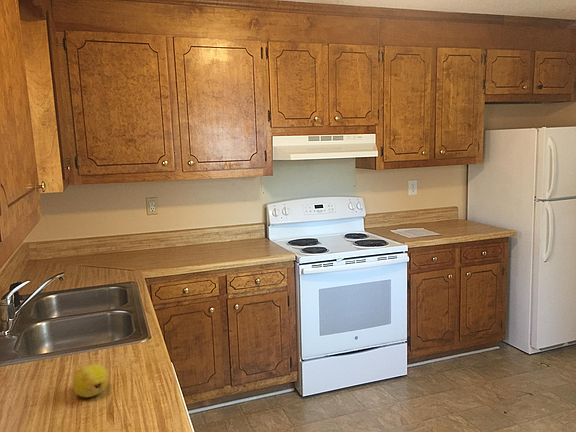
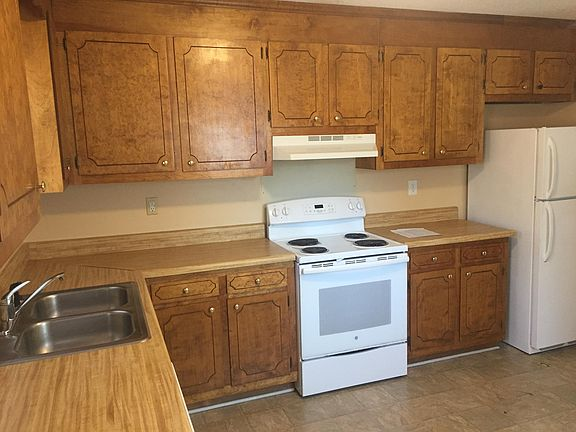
- fruit [72,363,109,398]
